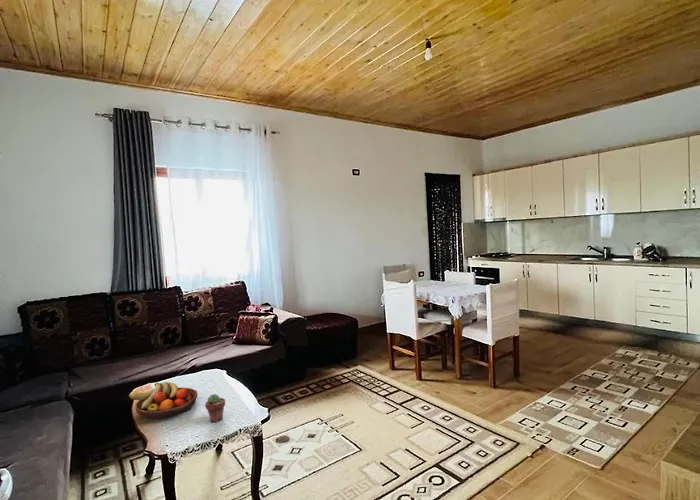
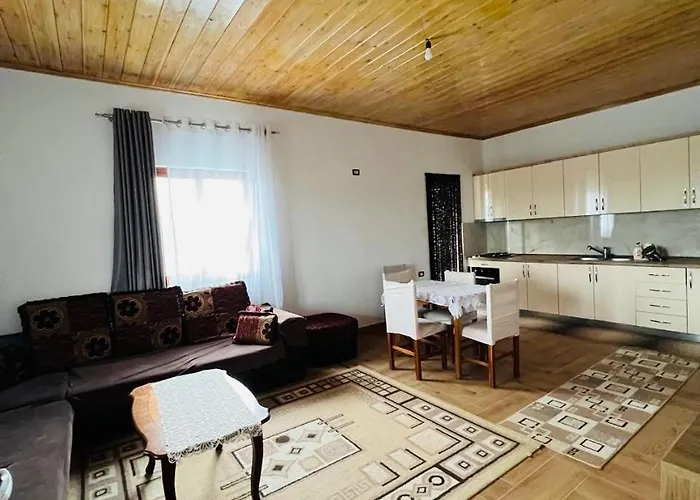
- fruit bowl [128,381,199,420]
- potted succulent [204,393,226,423]
